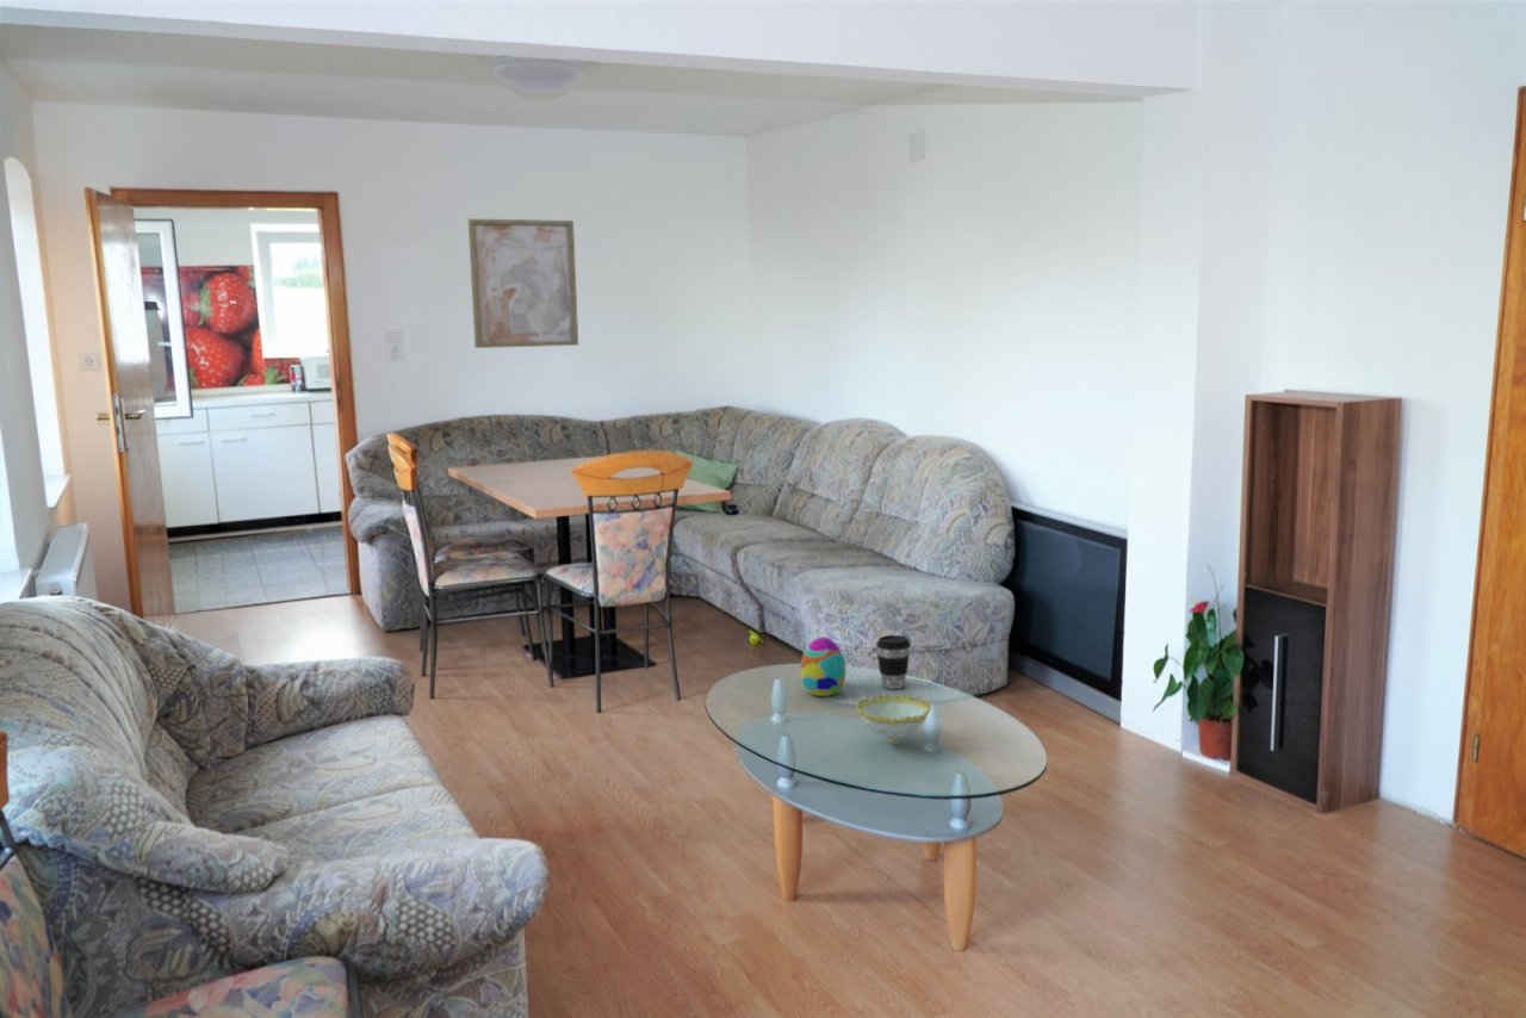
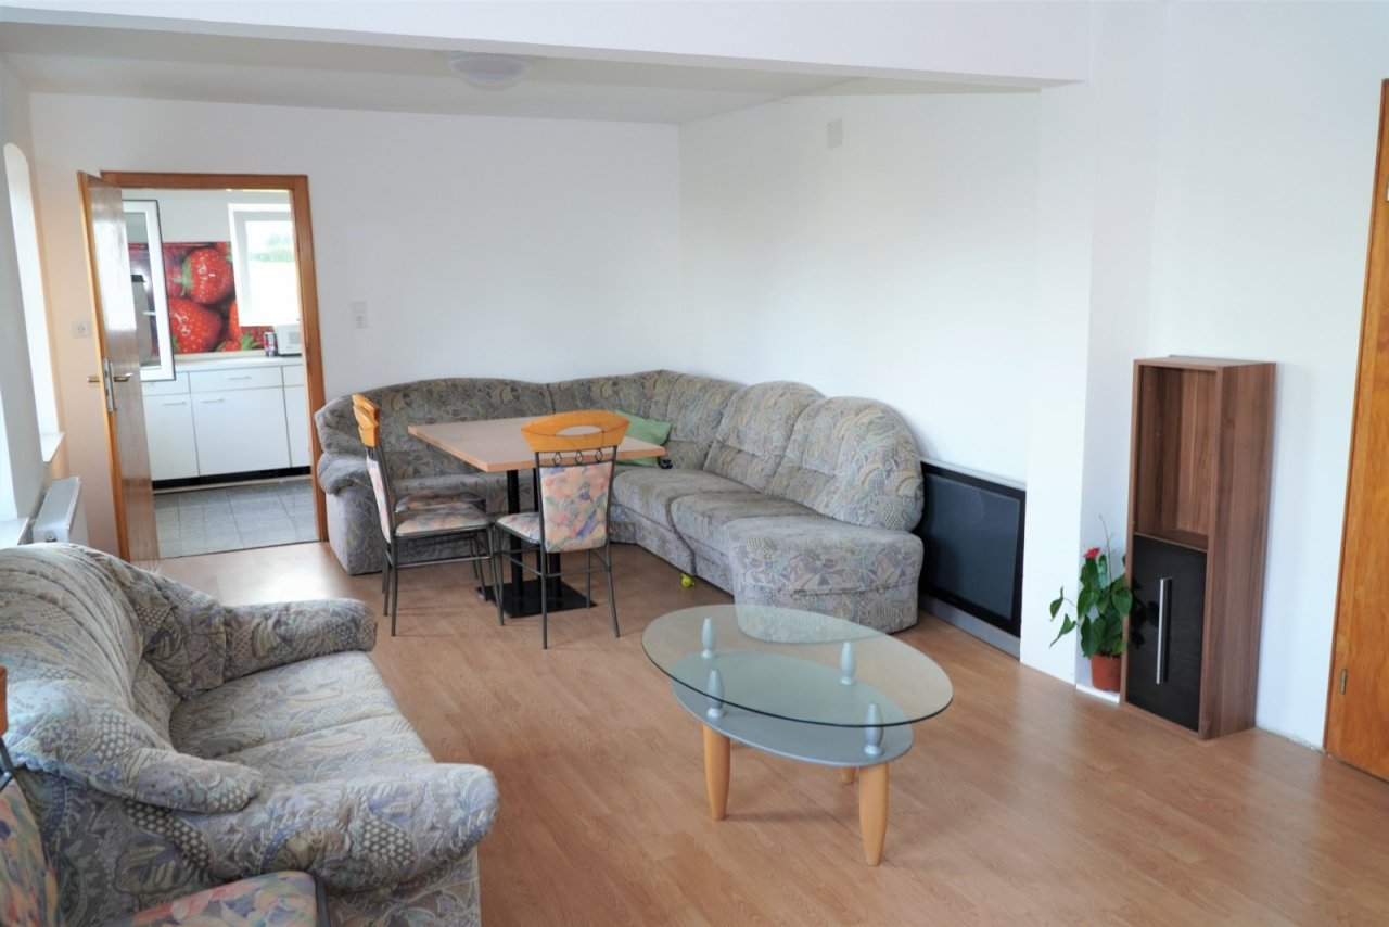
- decorative bowl [855,693,932,745]
- coffee cup [875,634,912,690]
- decorative egg [799,635,848,697]
- wall art [467,218,579,349]
